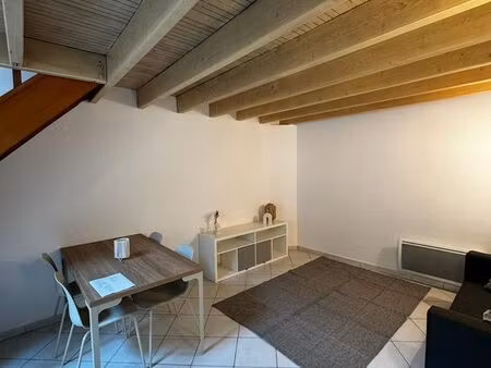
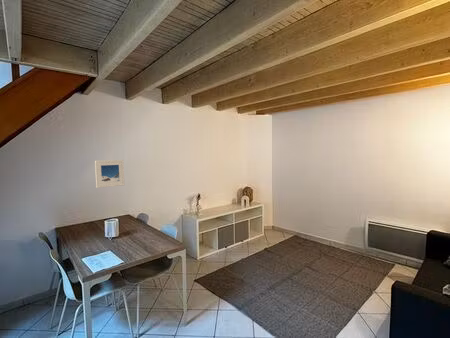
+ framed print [94,159,126,189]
